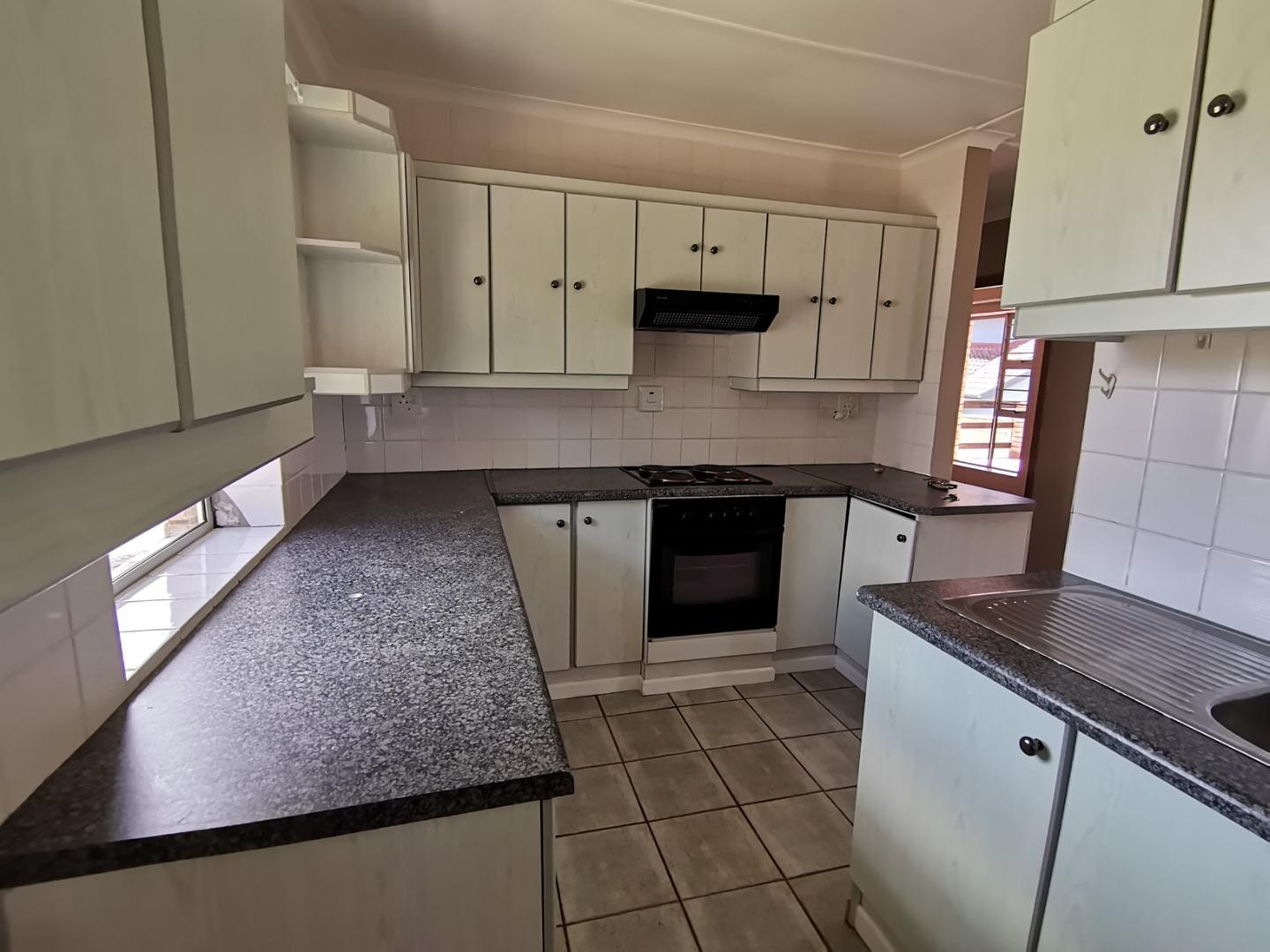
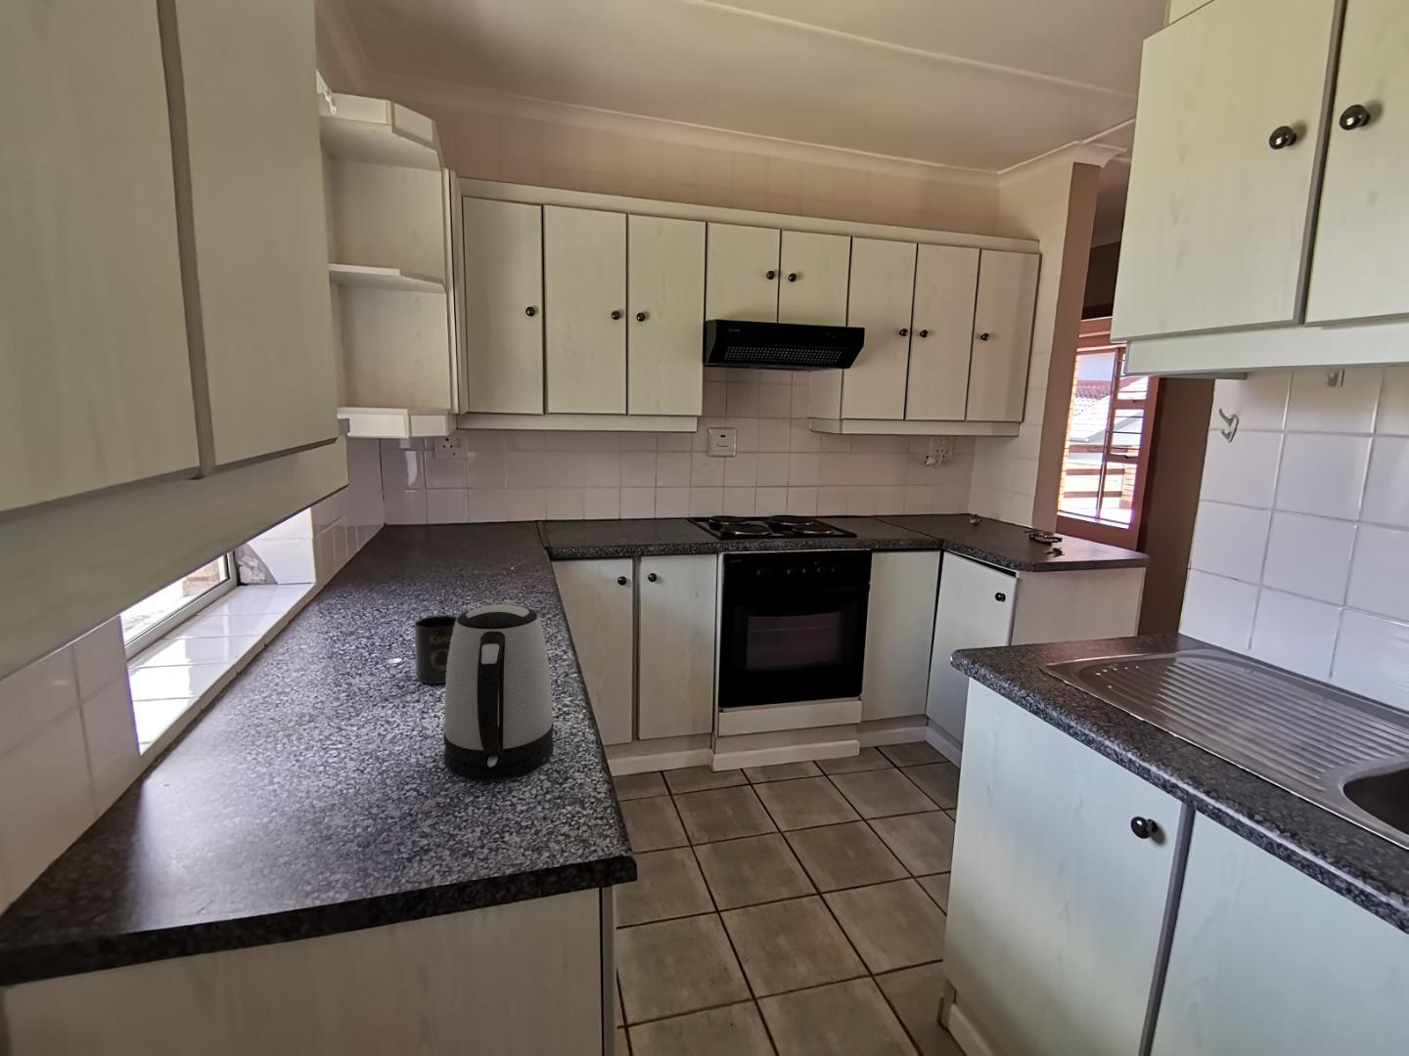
+ mug [414,615,459,684]
+ kettle [444,605,555,781]
